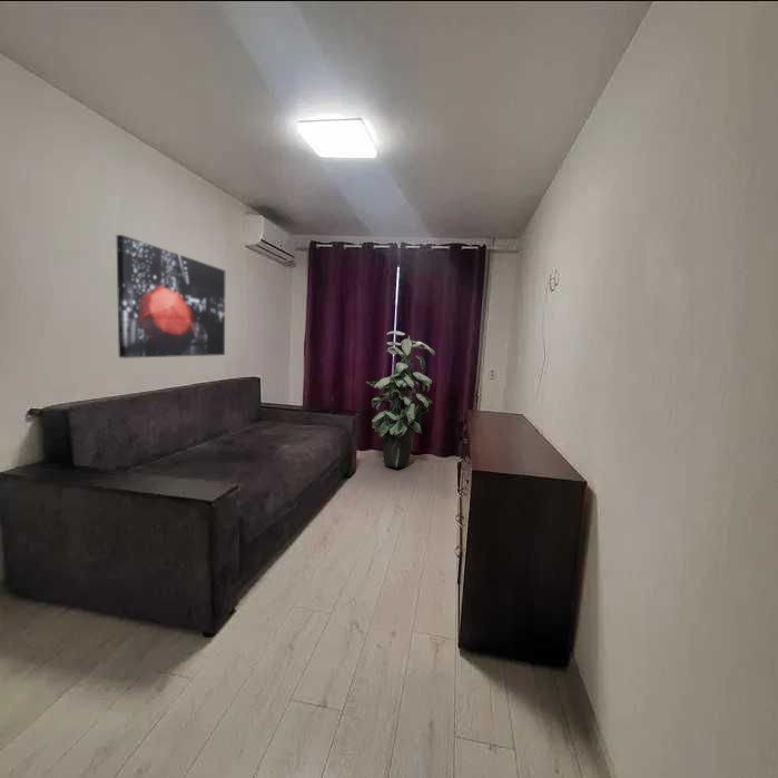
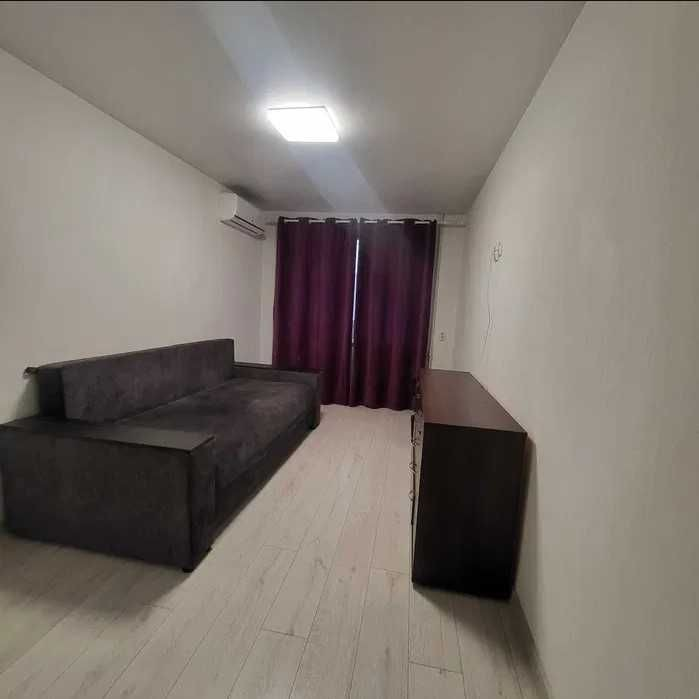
- indoor plant [365,331,436,469]
- wall art [116,234,226,360]
